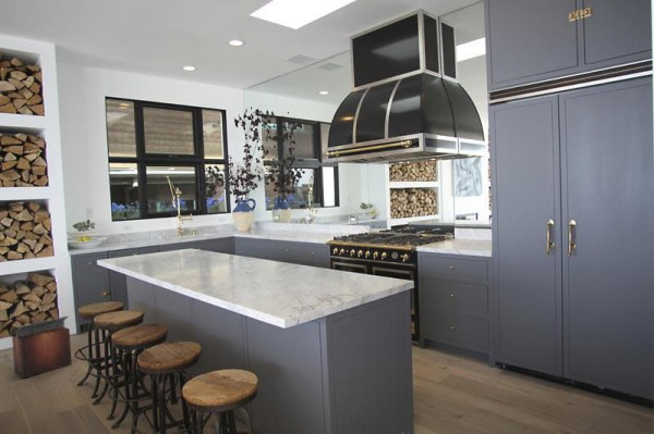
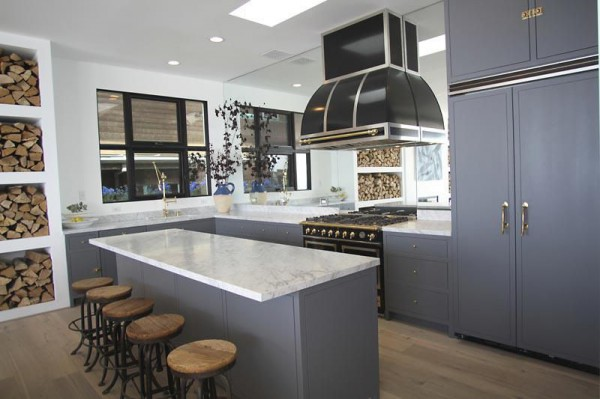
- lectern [10,314,73,380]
